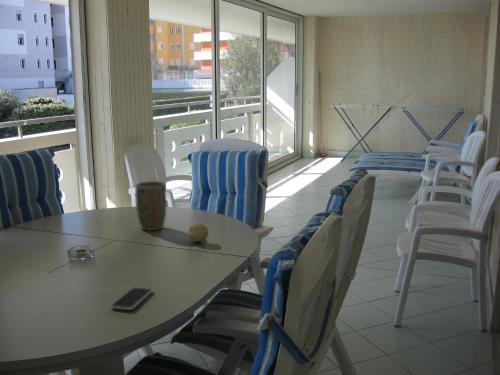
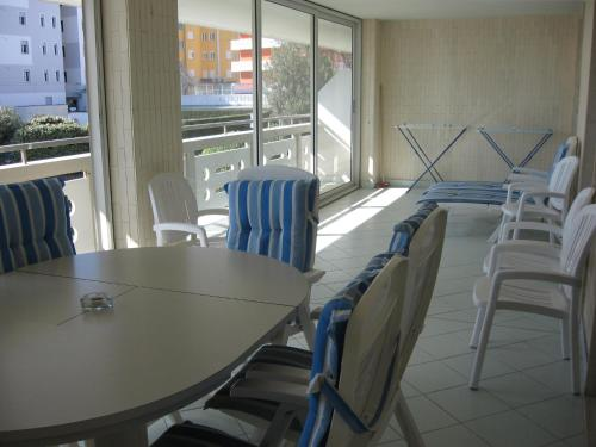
- smartphone [110,287,154,311]
- plant pot [134,180,168,232]
- fruit [187,222,209,243]
